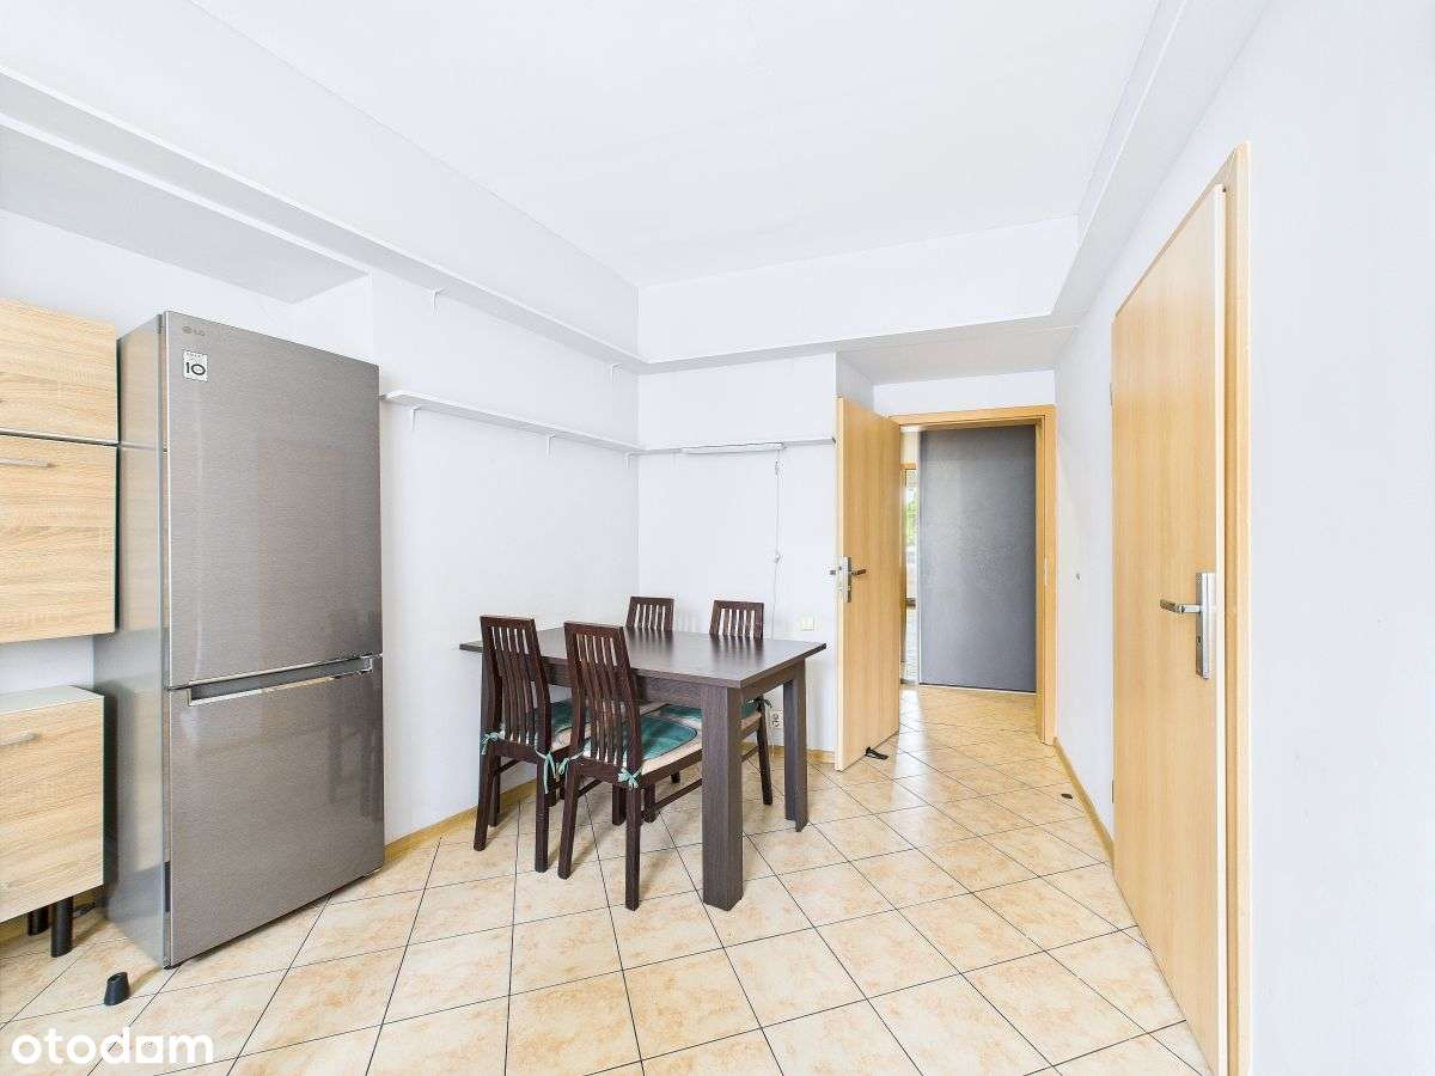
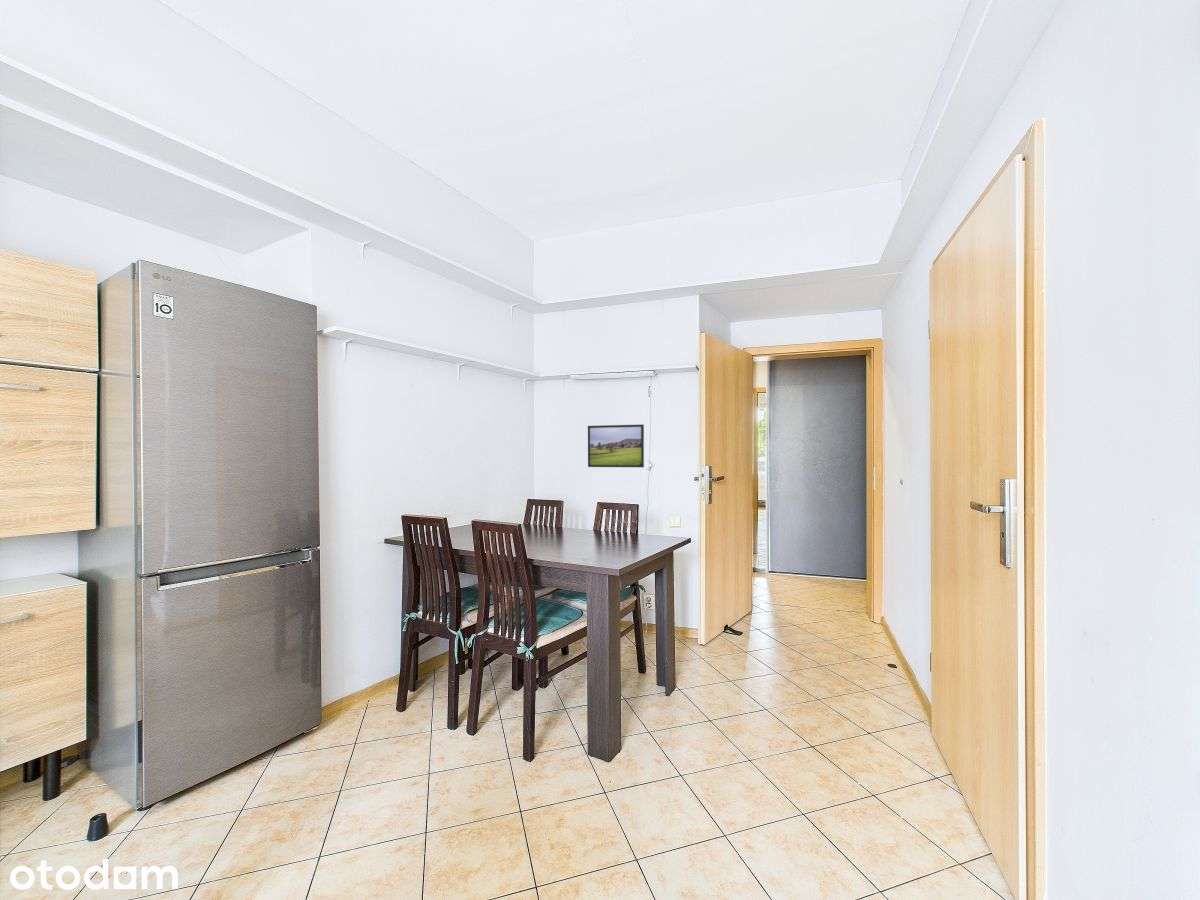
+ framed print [587,423,645,468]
